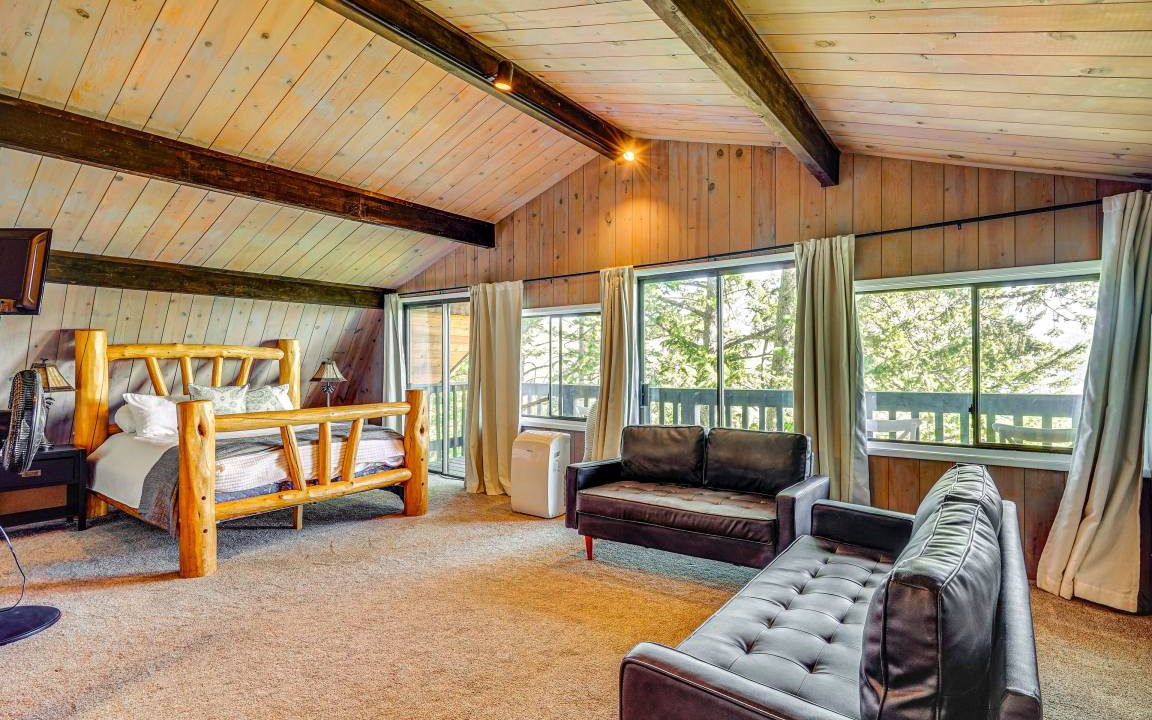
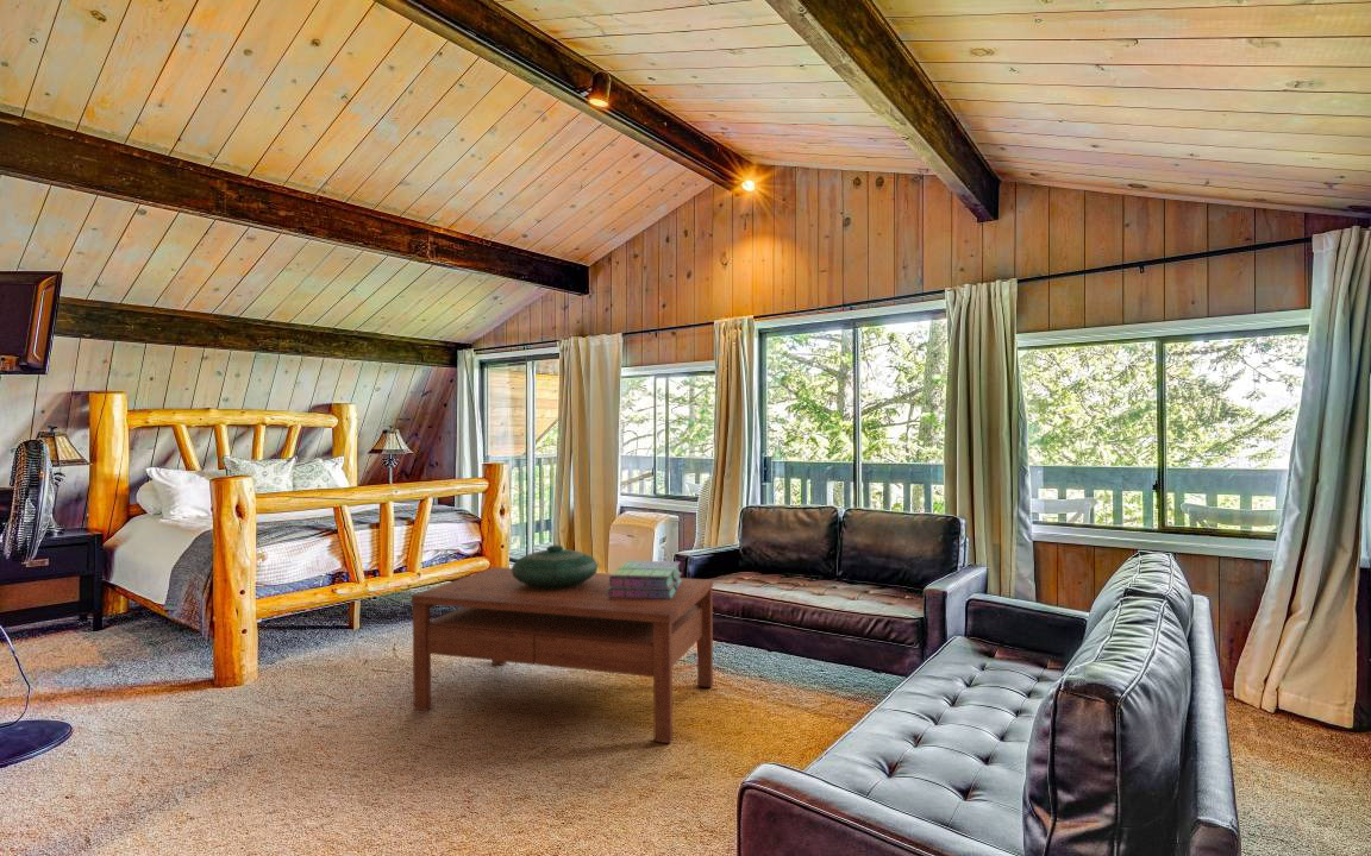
+ stack of books [608,560,683,599]
+ coffee table [411,566,714,744]
+ decorative bowl [511,543,599,590]
